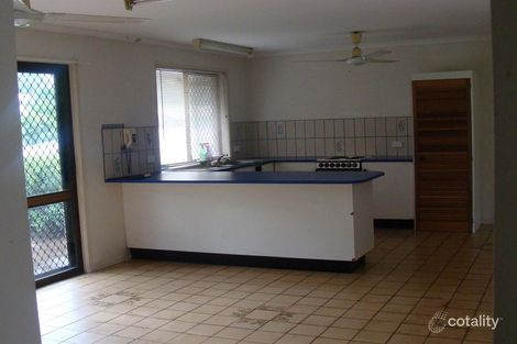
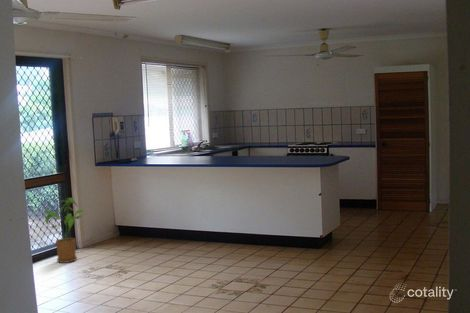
+ house plant [44,197,88,264]
